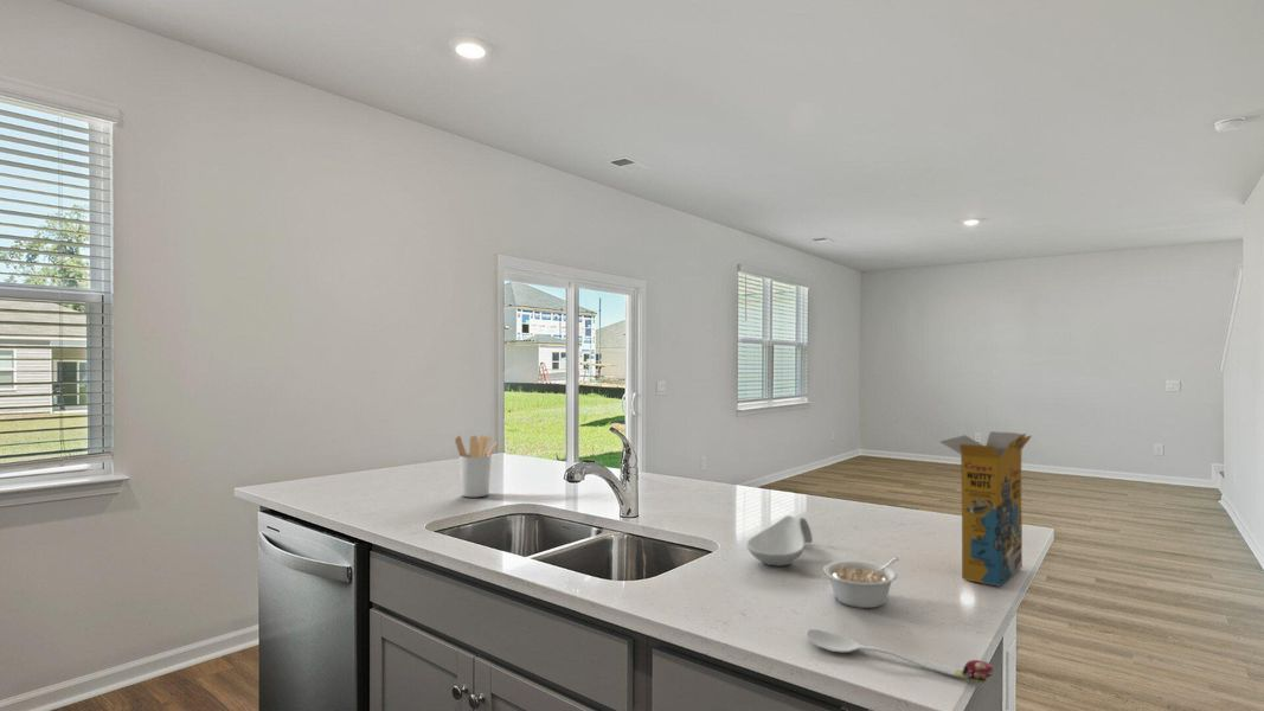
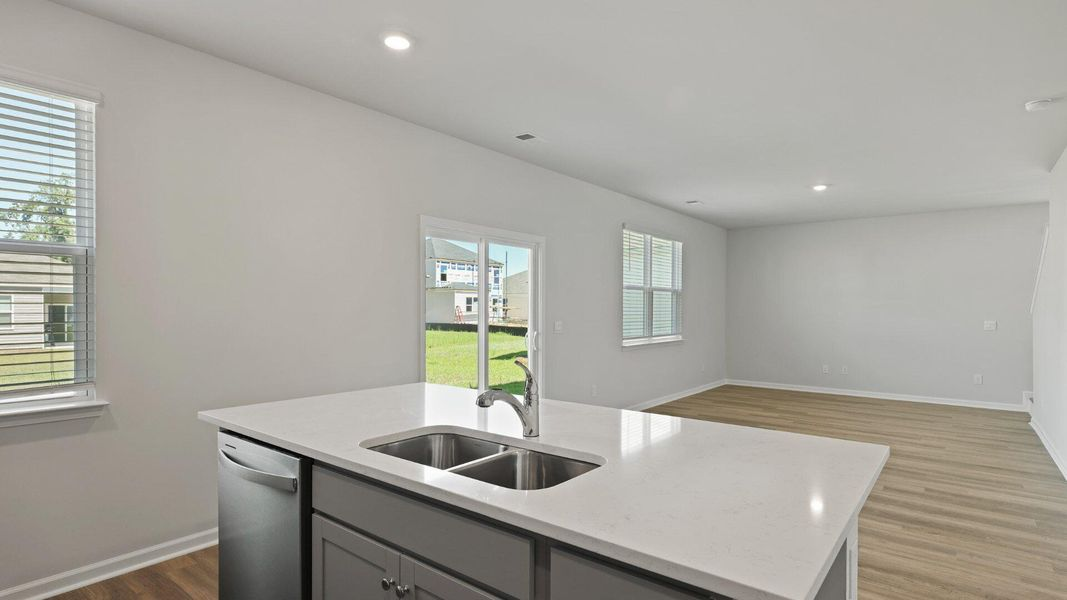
- cereal box [939,430,1032,588]
- spoon [804,628,995,685]
- utensil holder [454,435,499,498]
- spoon rest [745,514,814,566]
- legume [822,557,900,609]
